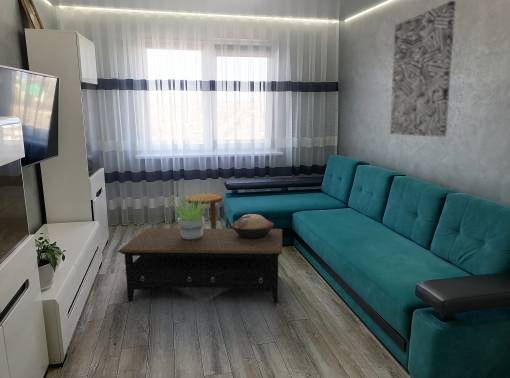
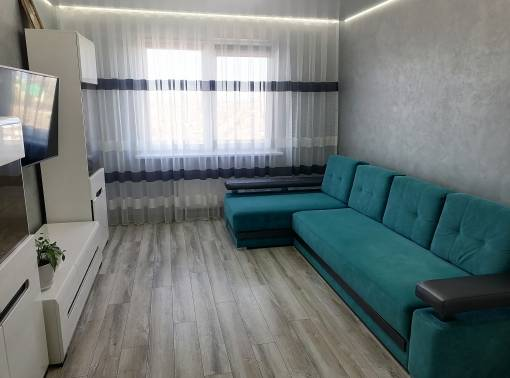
- decorative bowl [230,213,275,239]
- side table [184,193,223,229]
- wall art [389,0,456,138]
- potted plant [167,197,210,239]
- coffee table [117,227,283,304]
